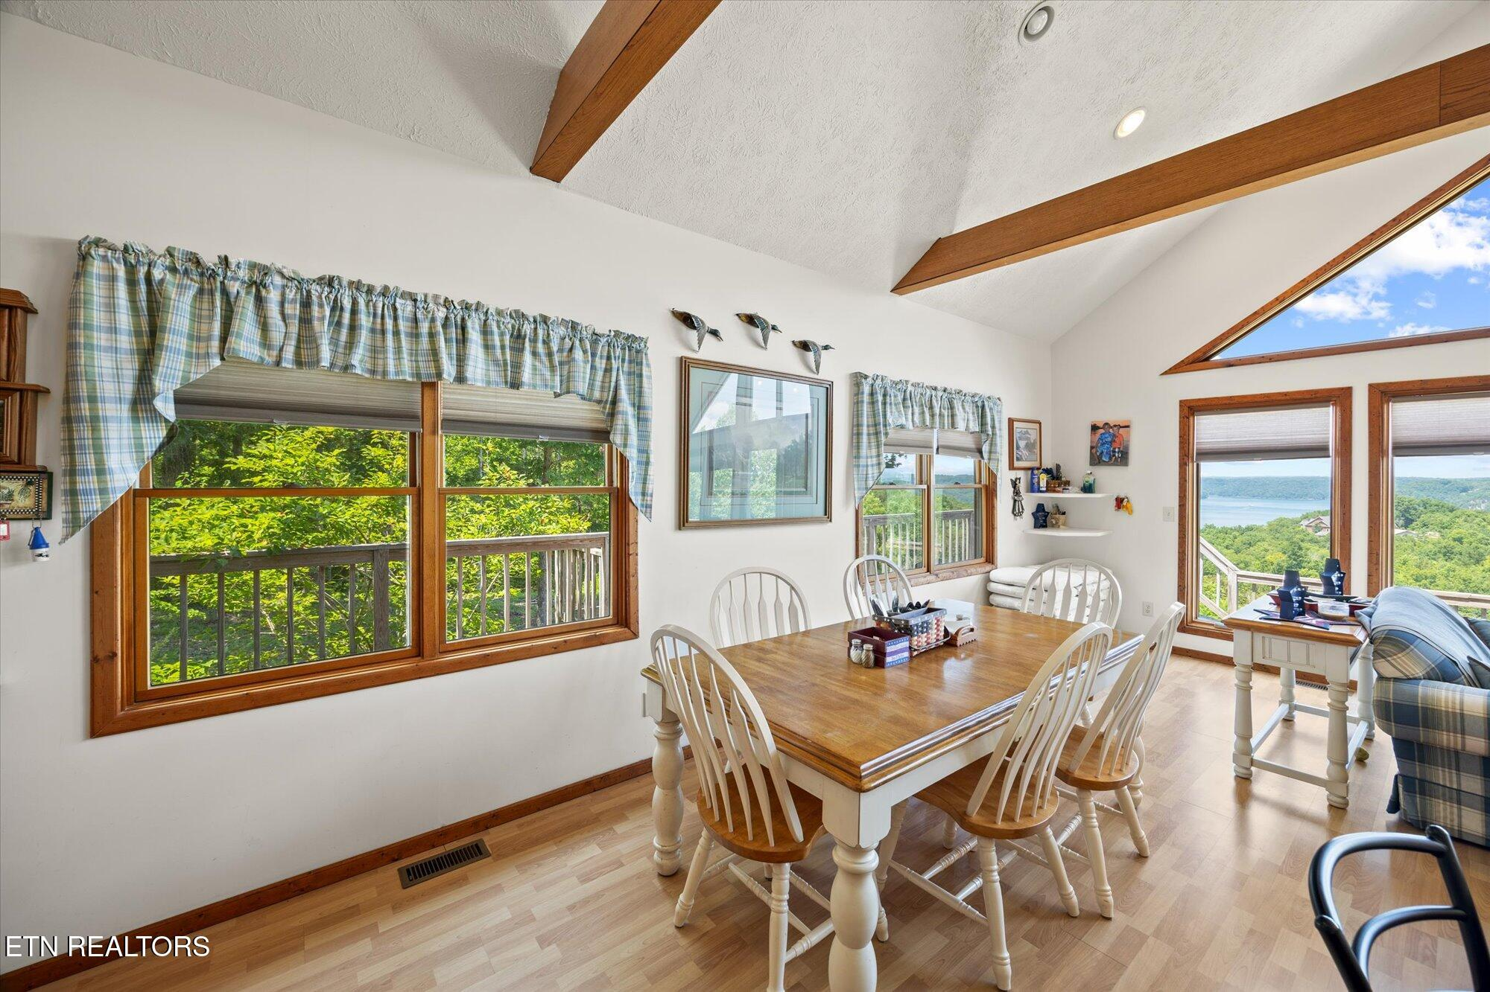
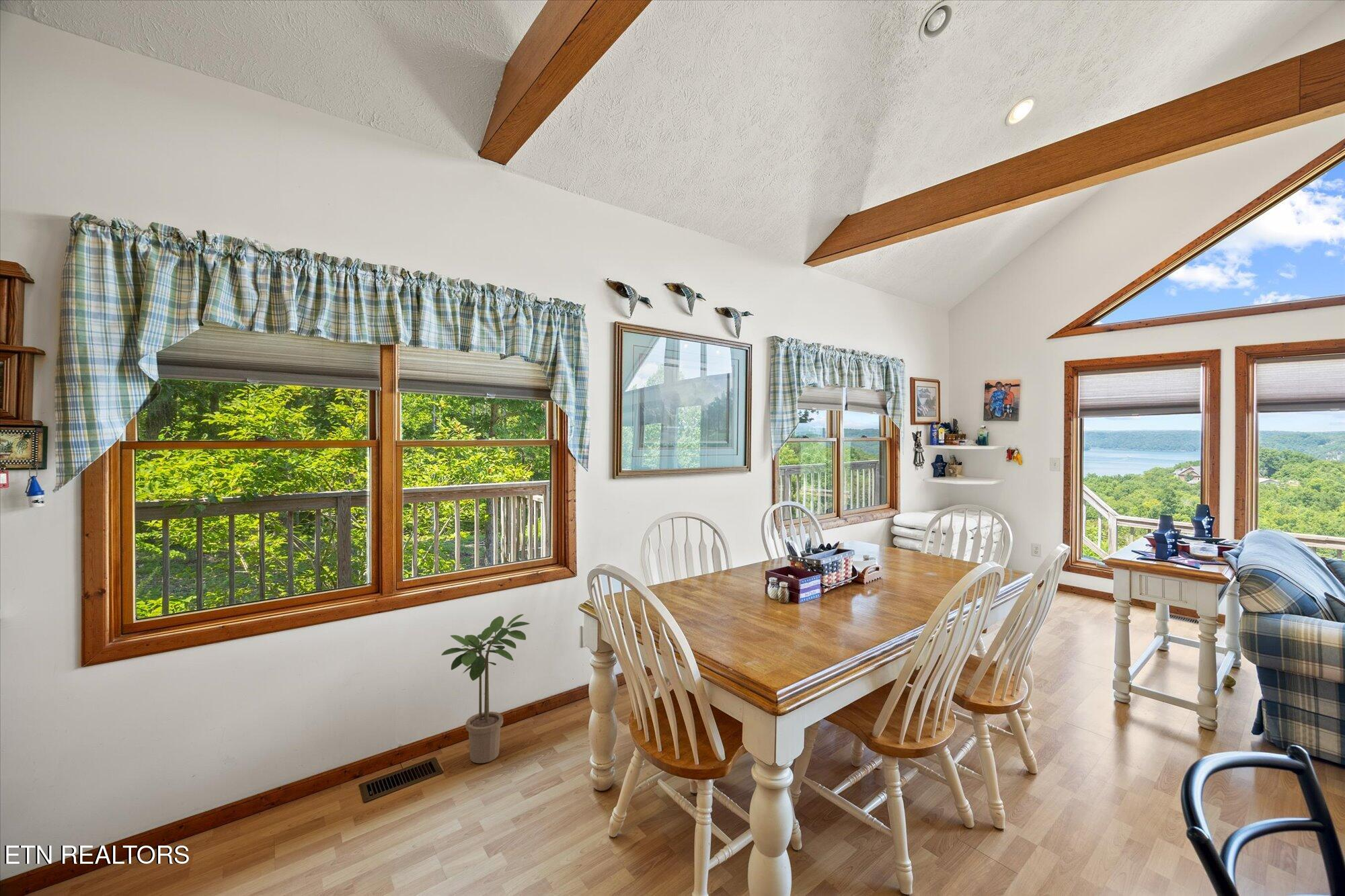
+ potted plant [441,614,531,764]
